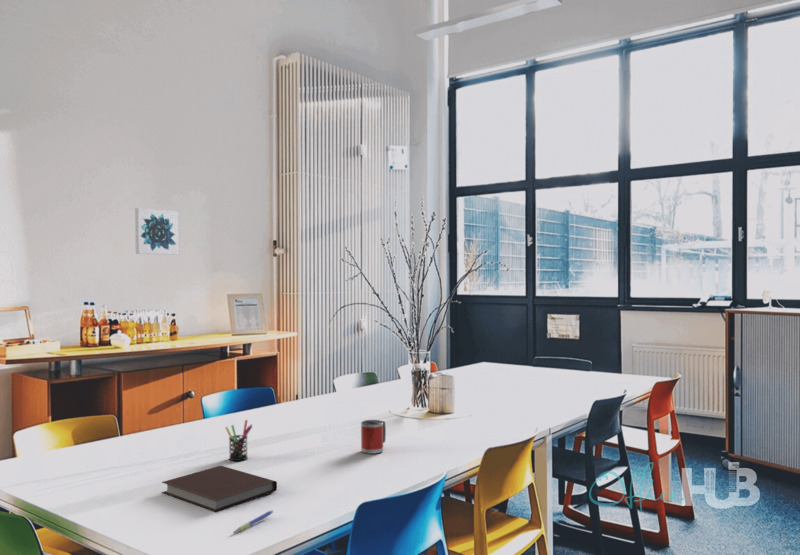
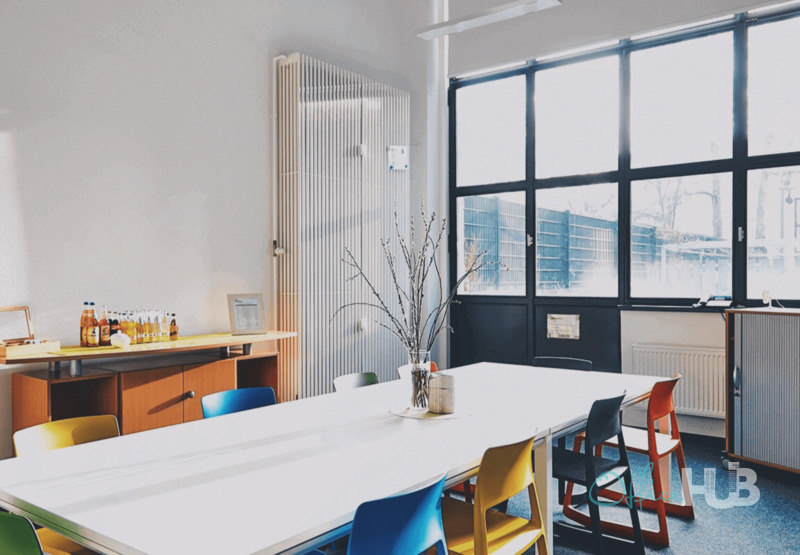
- notebook [161,465,278,513]
- wall art [134,207,180,256]
- pen holder [224,419,253,462]
- mug [360,419,387,455]
- pen [232,509,274,534]
